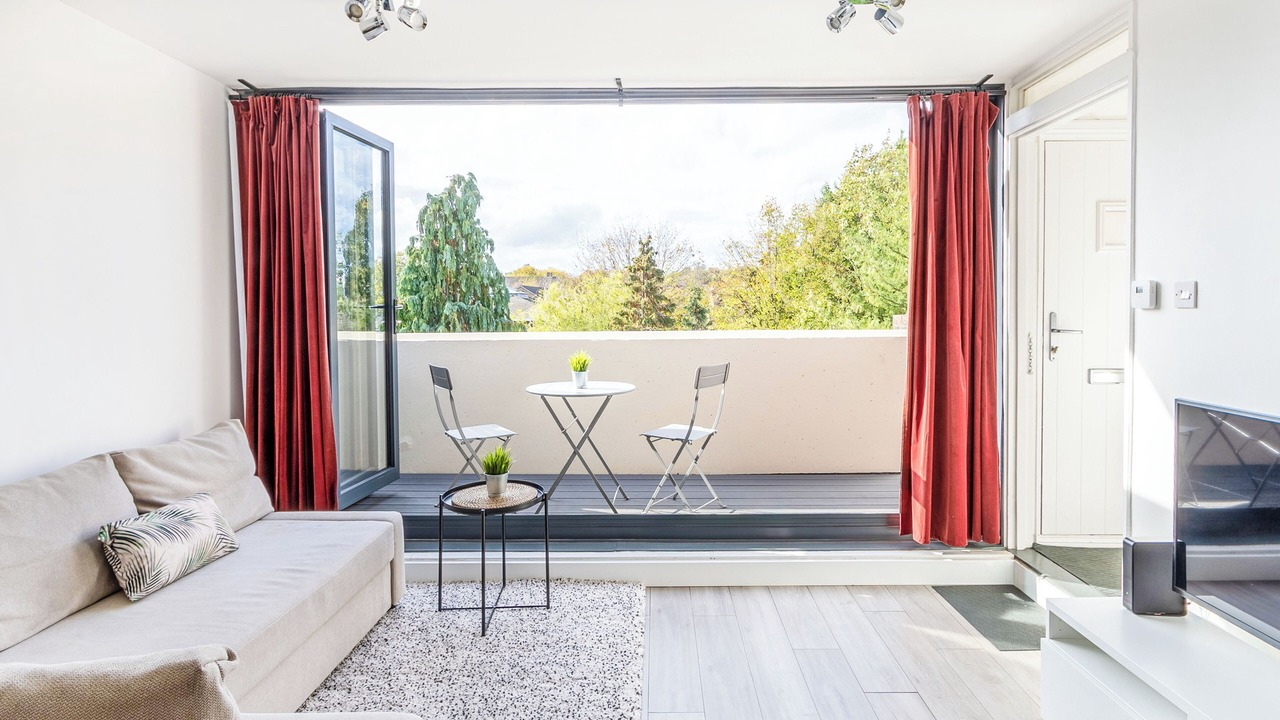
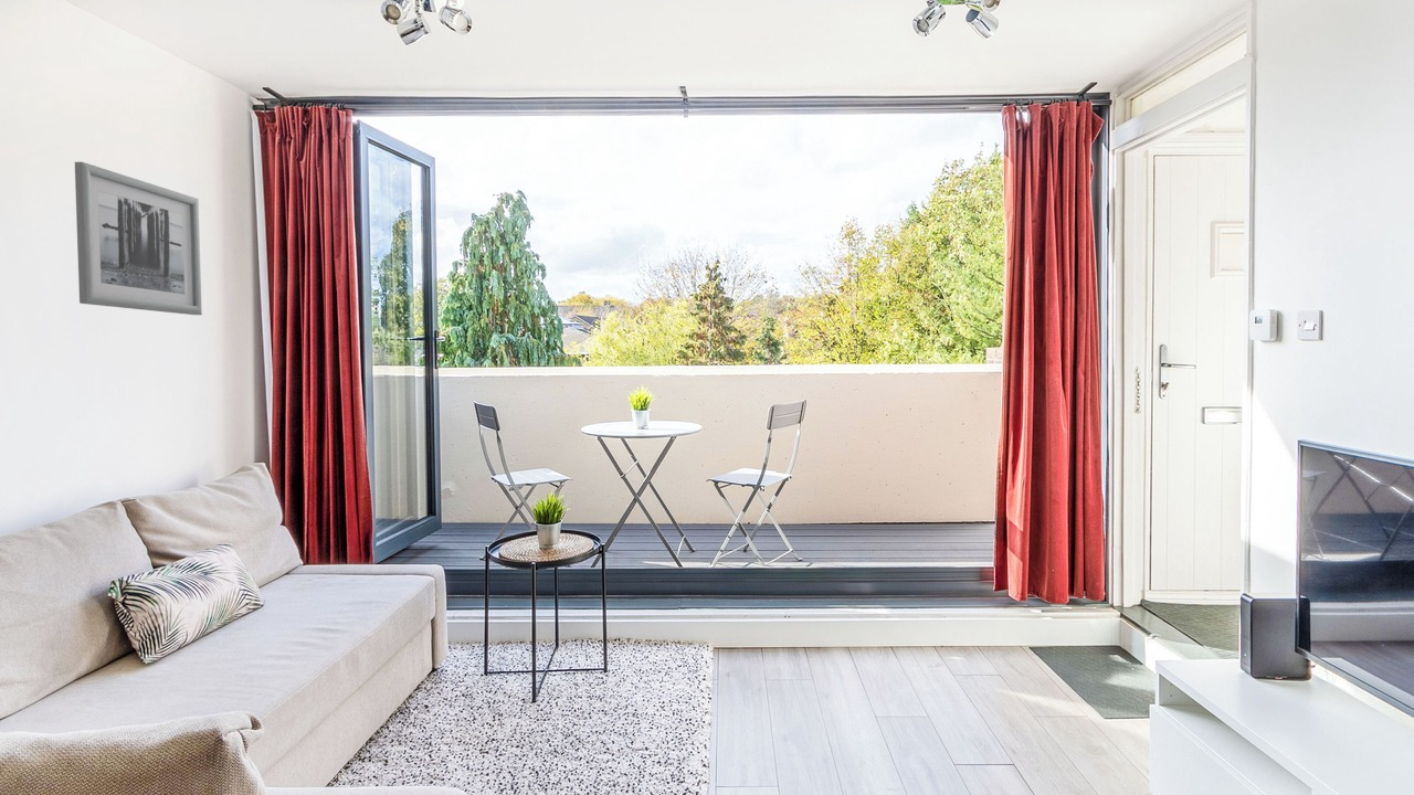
+ wall art [74,161,203,316]
